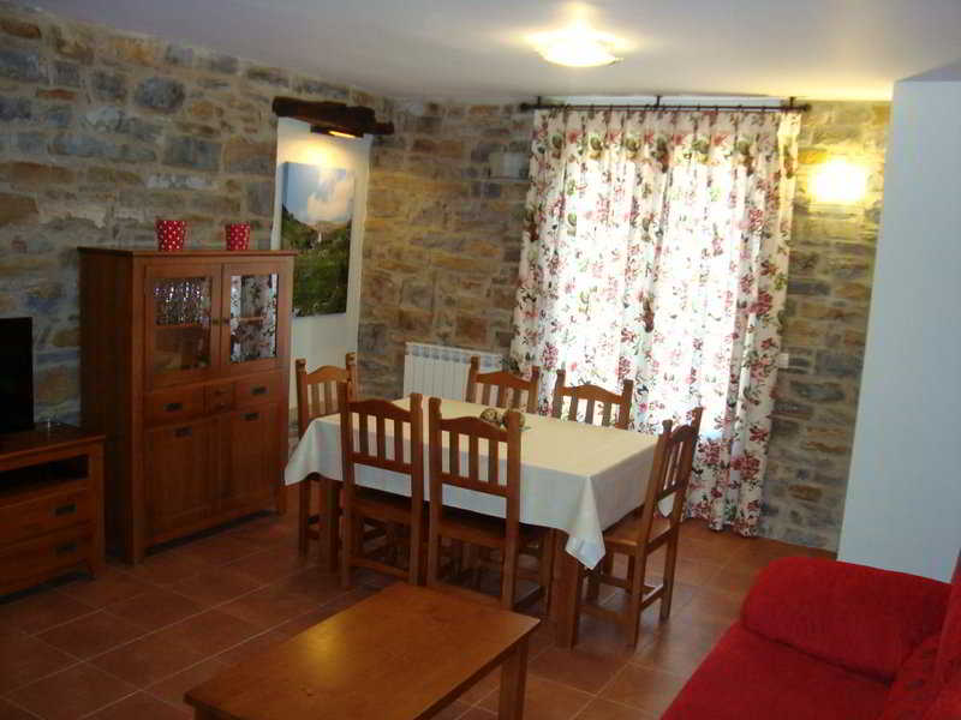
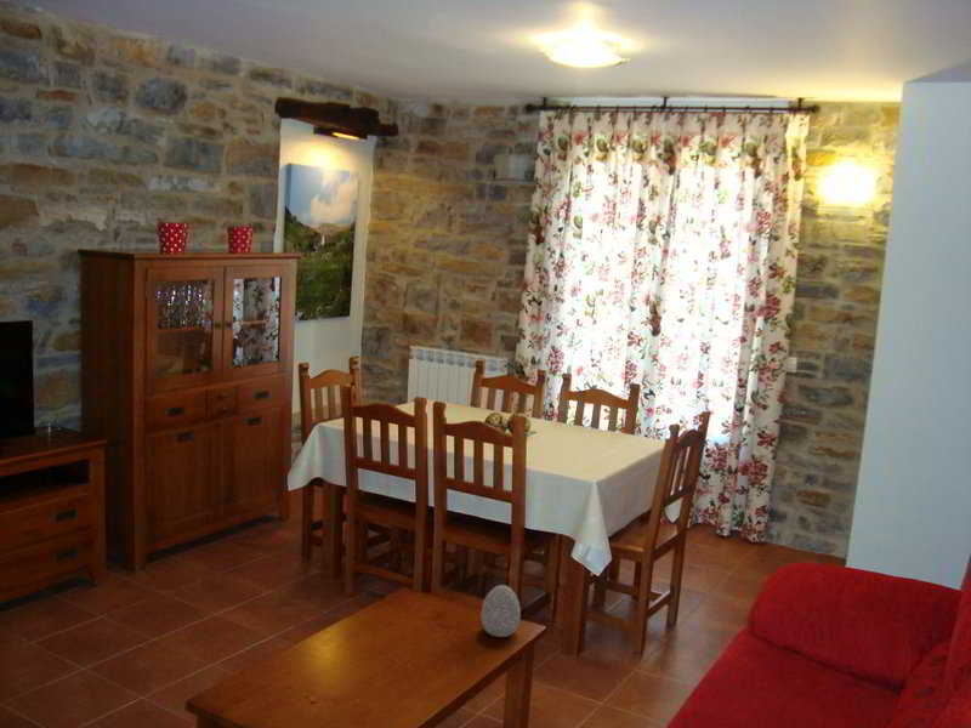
+ decorative egg [479,584,522,638]
